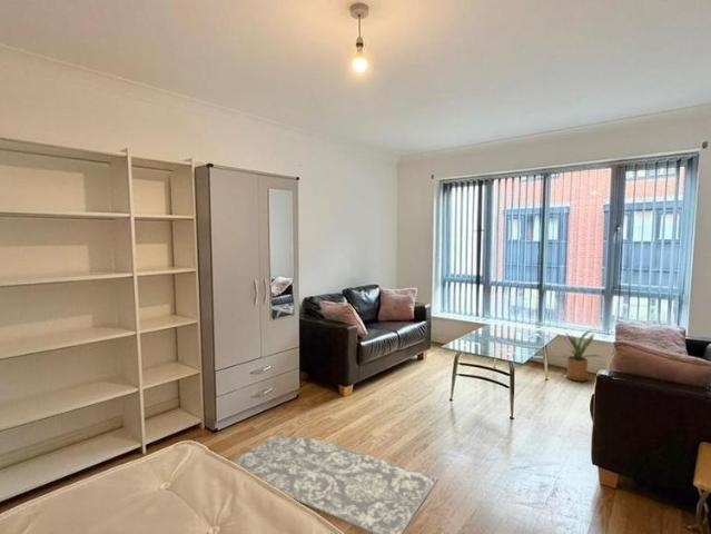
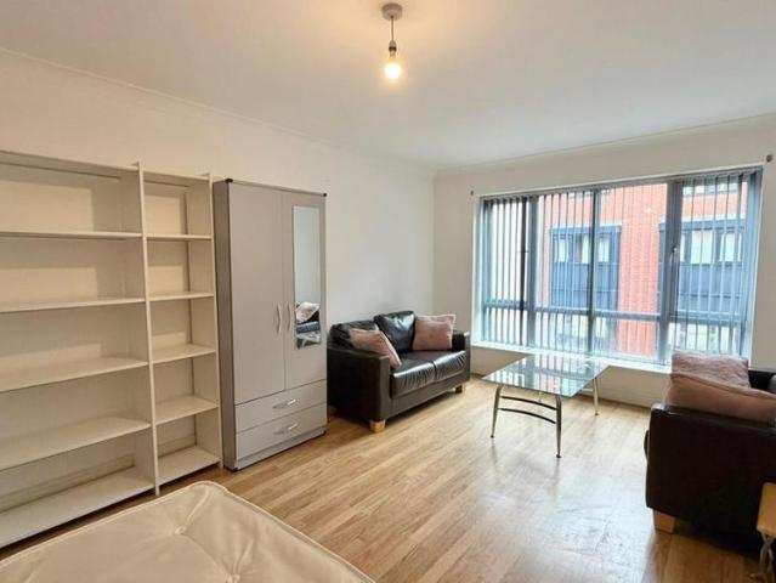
- house plant [551,328,603,382]
- rug [231,435,440,534]
